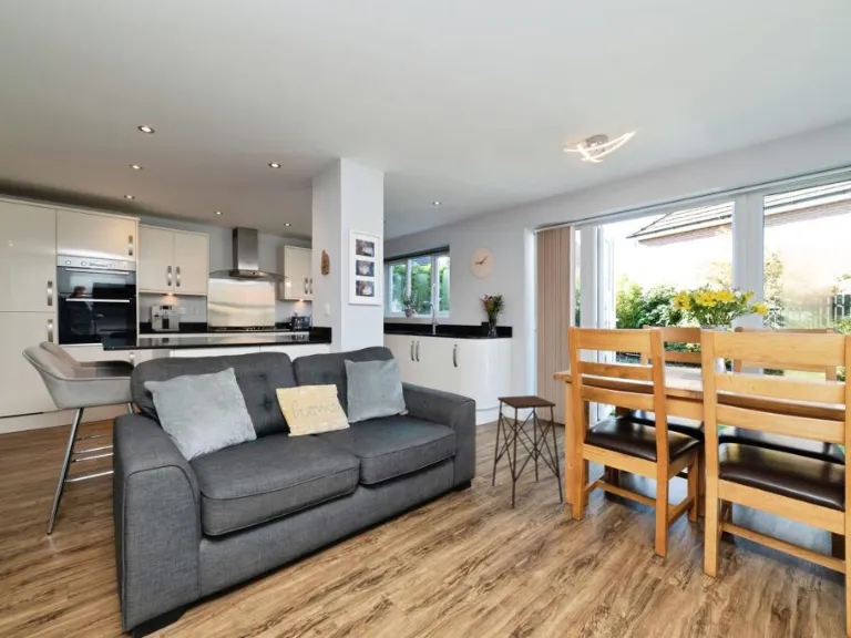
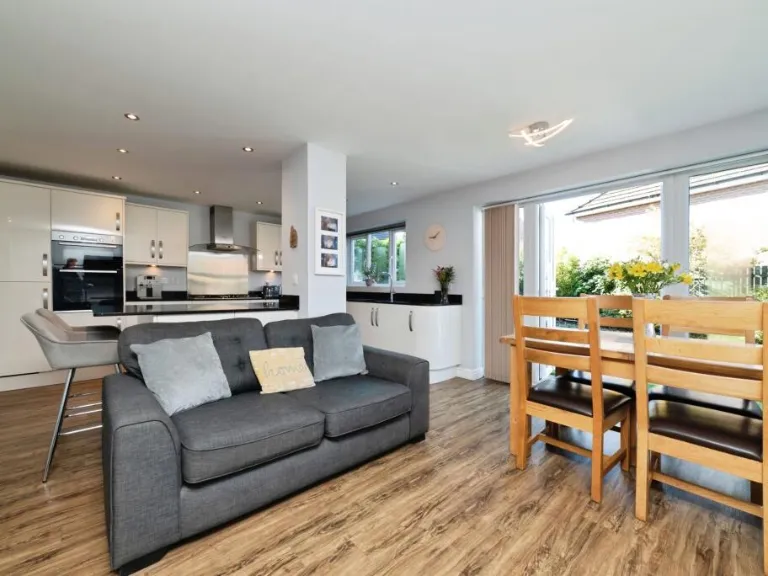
- side table [491,394,564,510]
